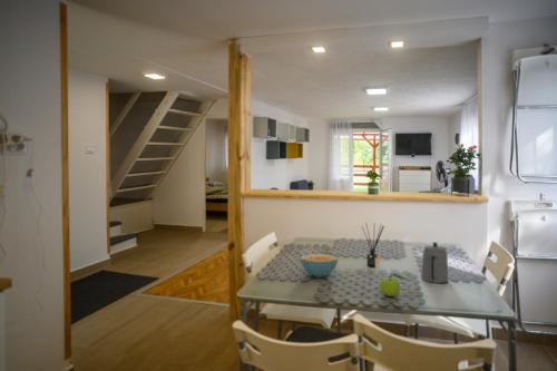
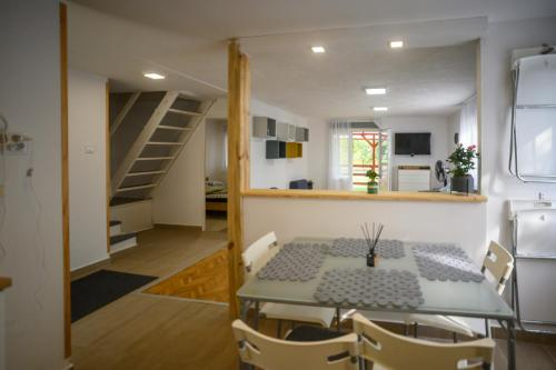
- cereal bowl [300,253,339,279]
- fruit [379,272,409,297]
- teapot [420,241,449,284]
